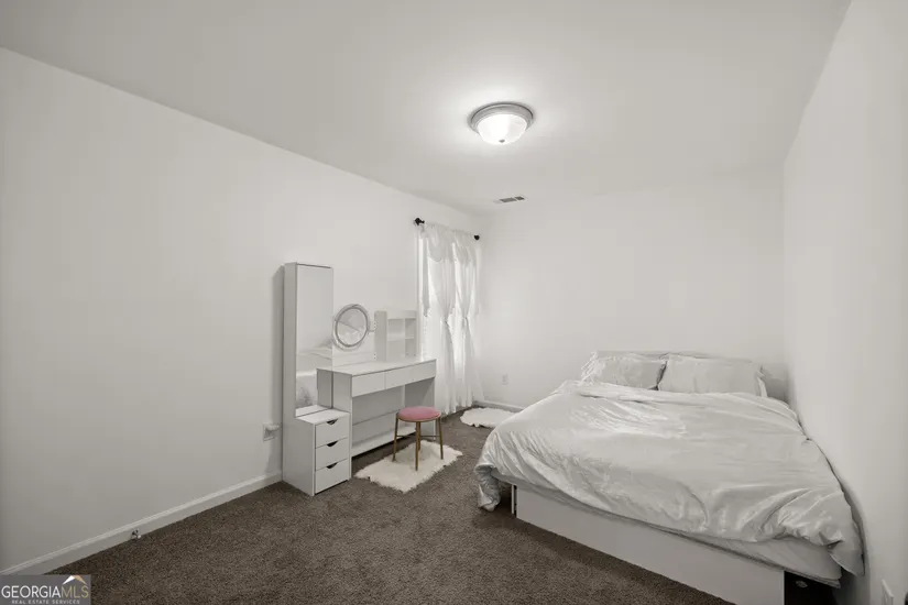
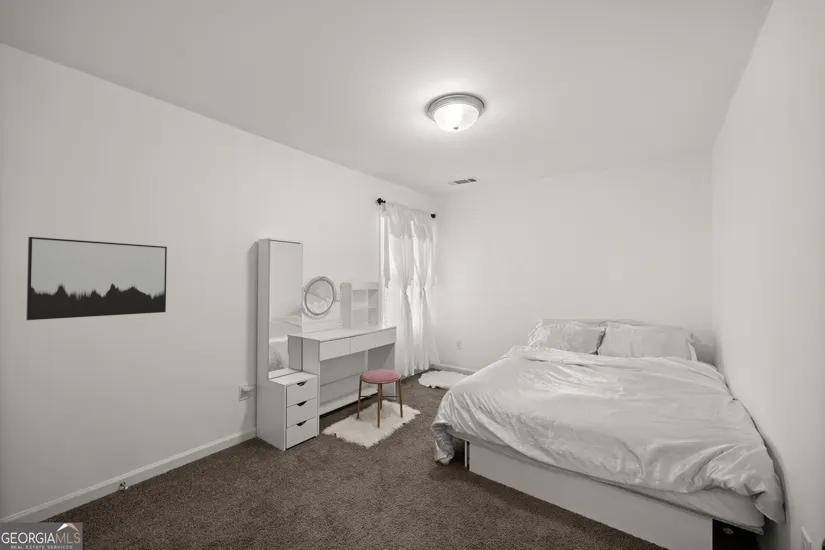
+ wall art [25,236,168,321]
